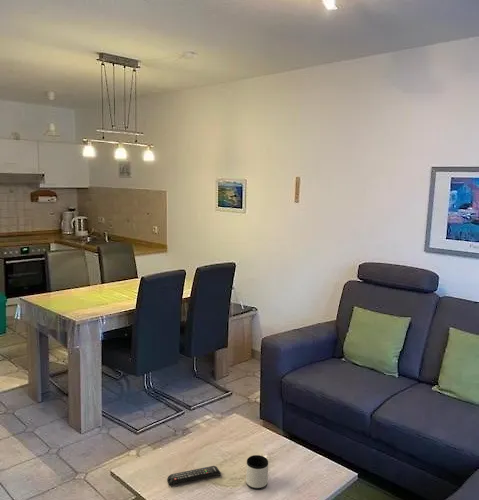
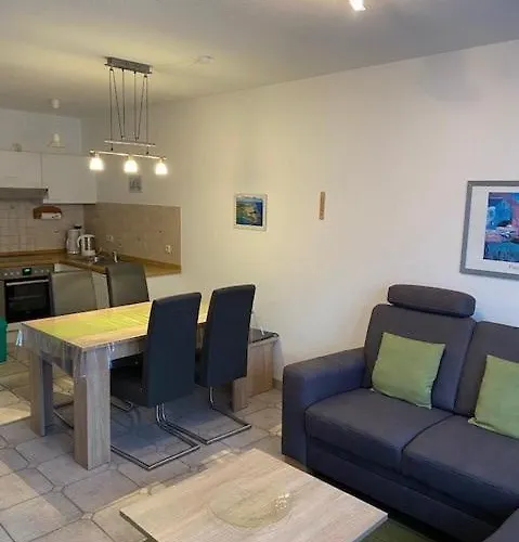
- mug [245,454,269,491]
- remote control [166,465,222,486]
